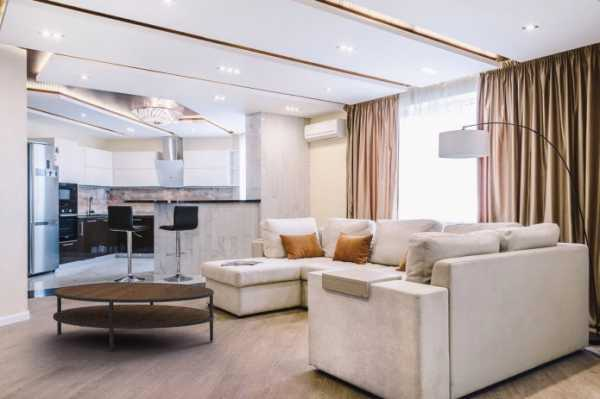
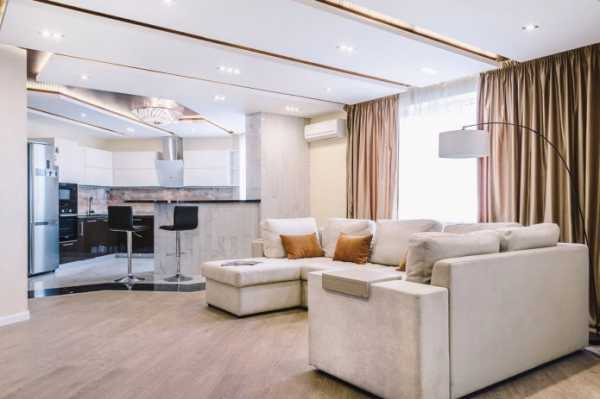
- coffee table [52,282,215,353]
